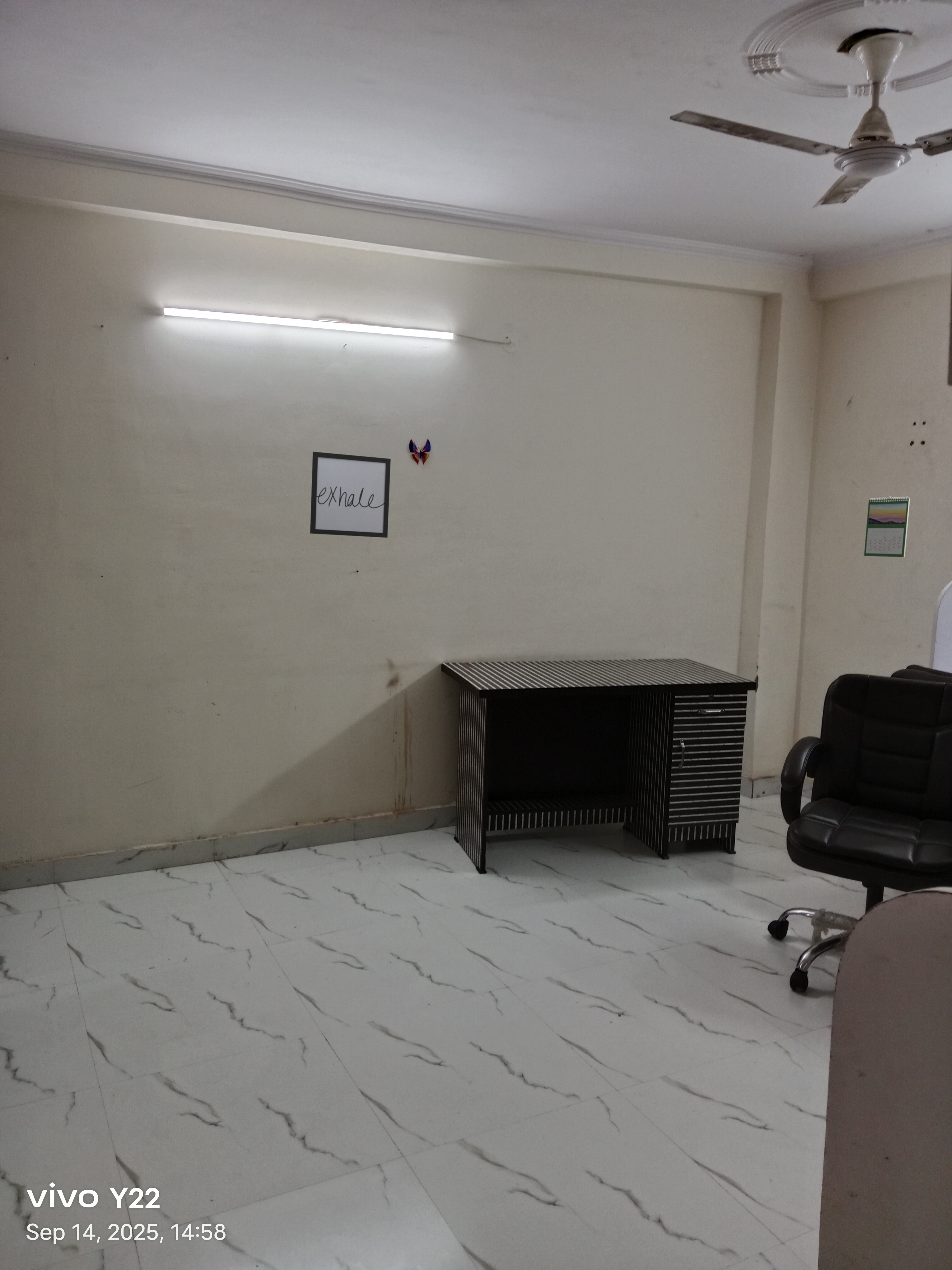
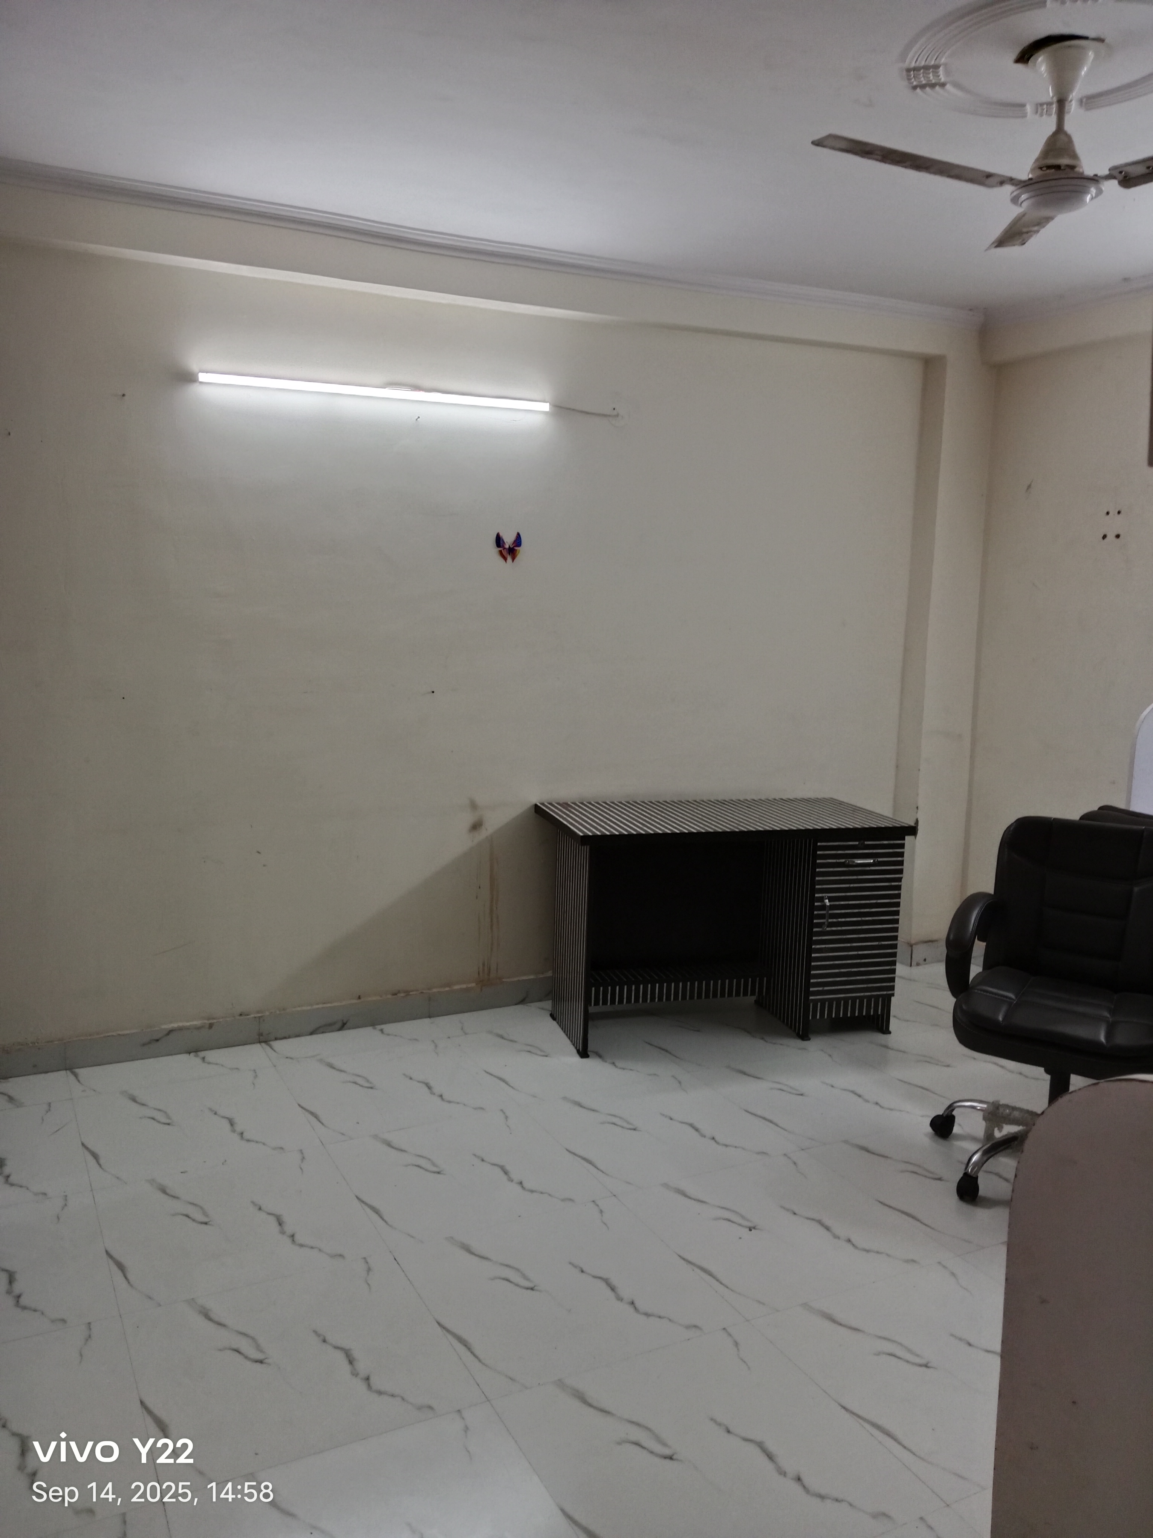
- calendar [864,496,910,557]
- wall art [310,451,391,538]
